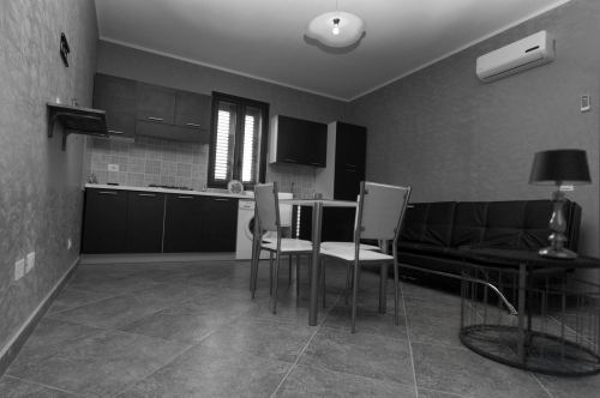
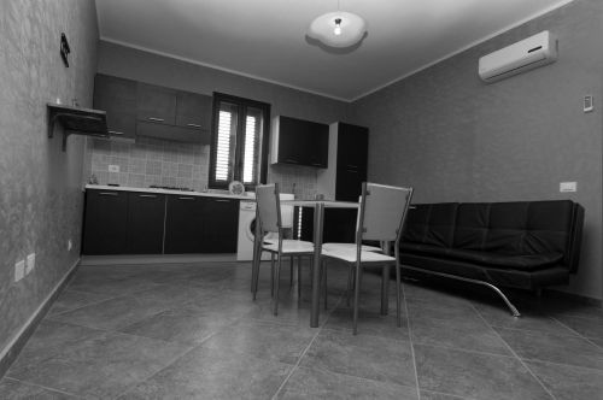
- table lamp [527,147,594,261]
- side table [457,245,600,379]
